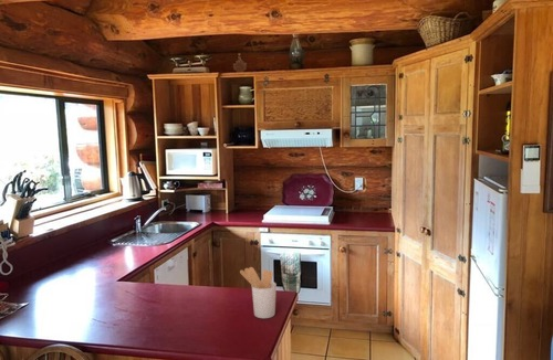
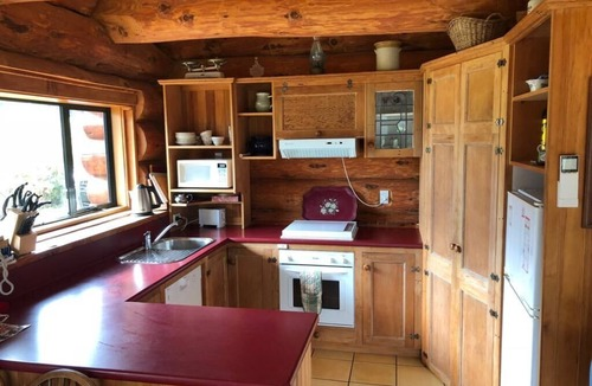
- utensil holder [239,266,278,319]
